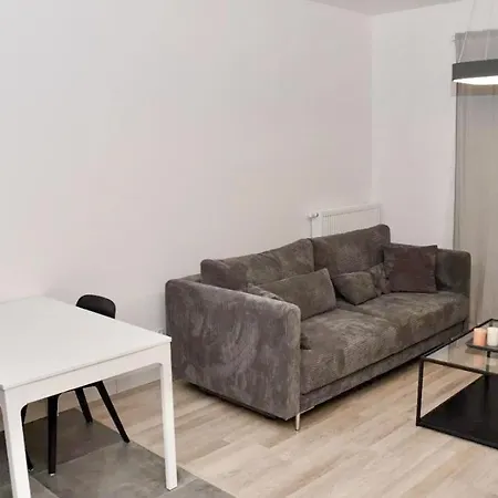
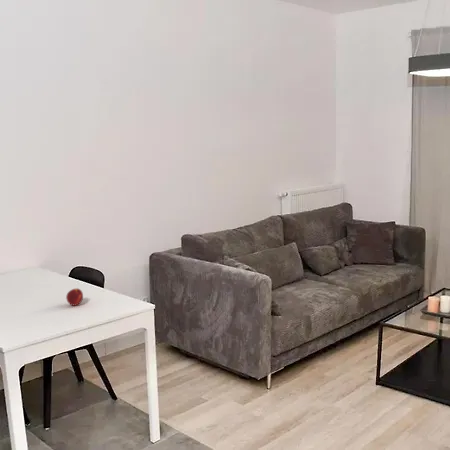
+ peach [65,287,84,307]
